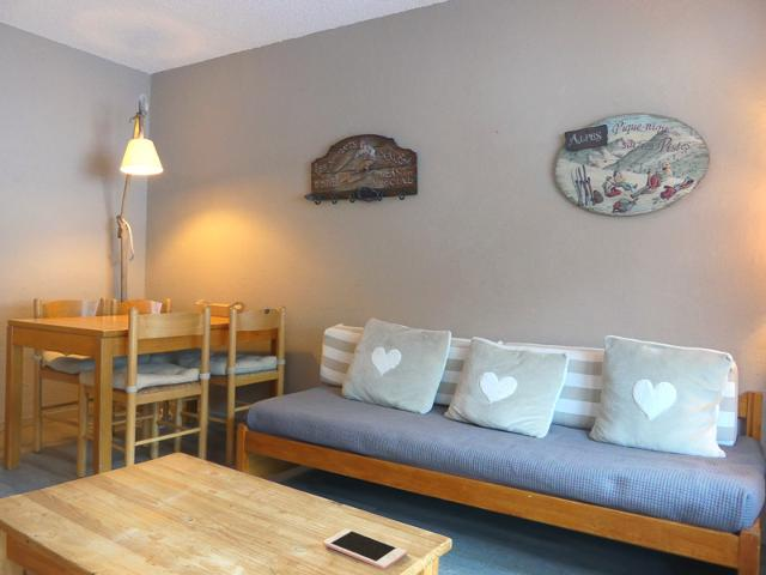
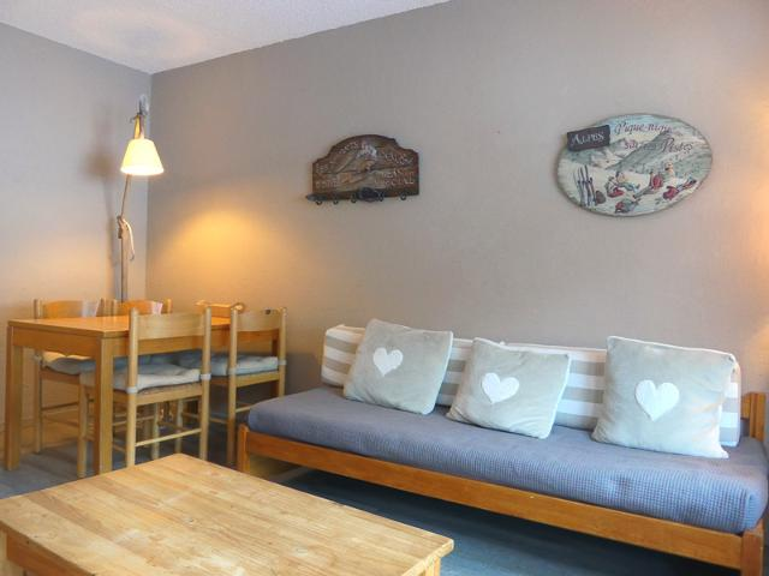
- cell phone [322,527,408,571]
